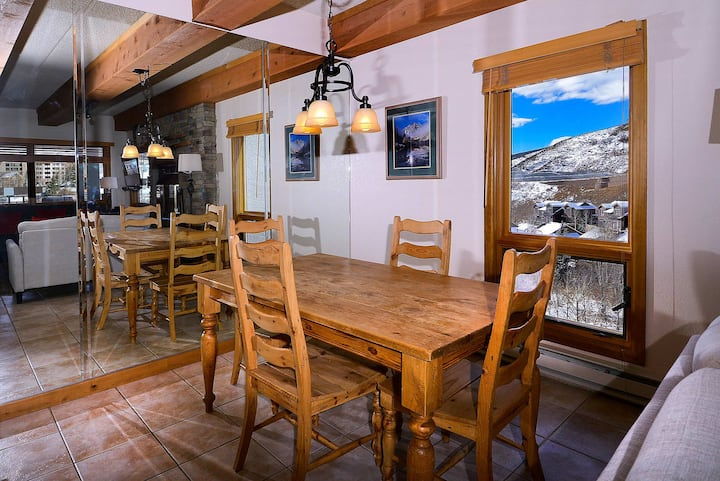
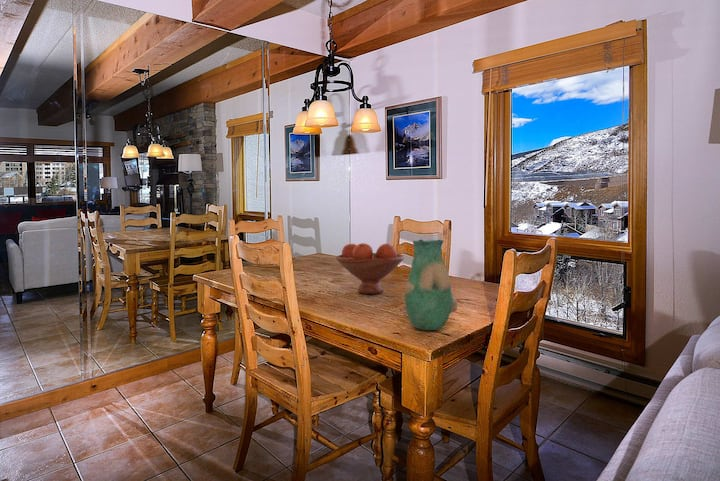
+ fruit bowl [335,242,405,295]
+ vase [404,239,459,331]
